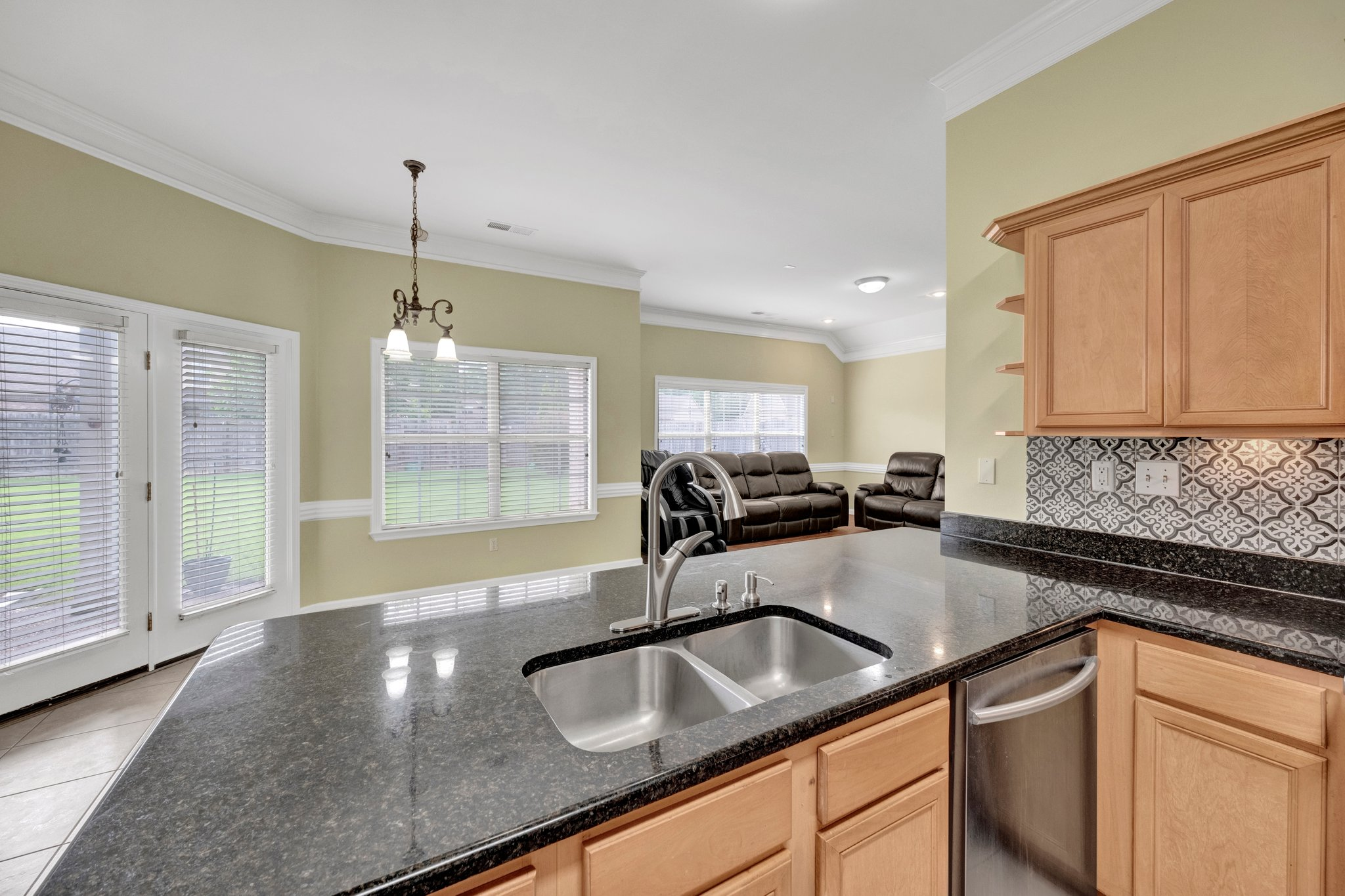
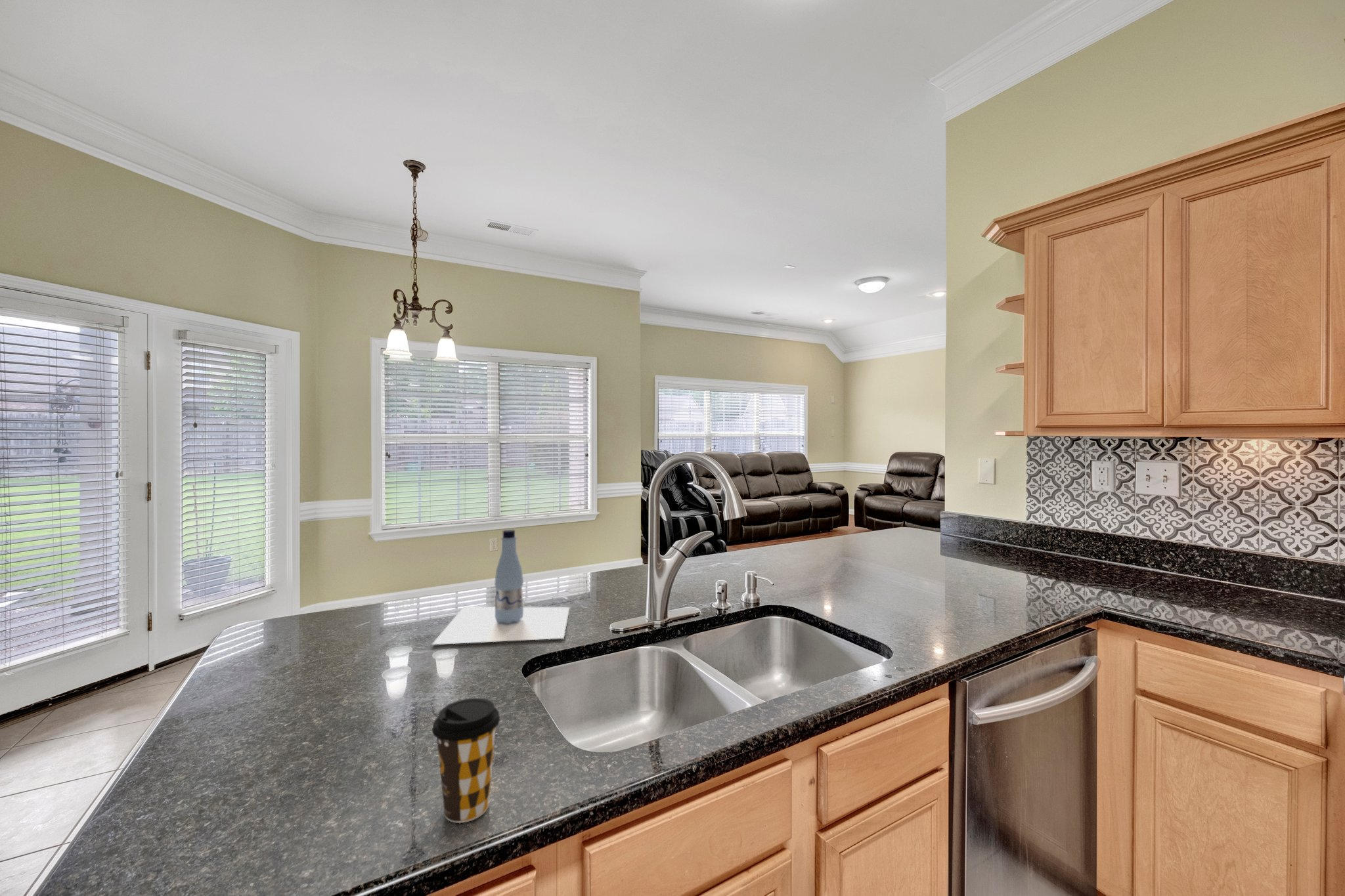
+ coffee cup [431,698,501,824]
+ bottle [431,529,571,645]
